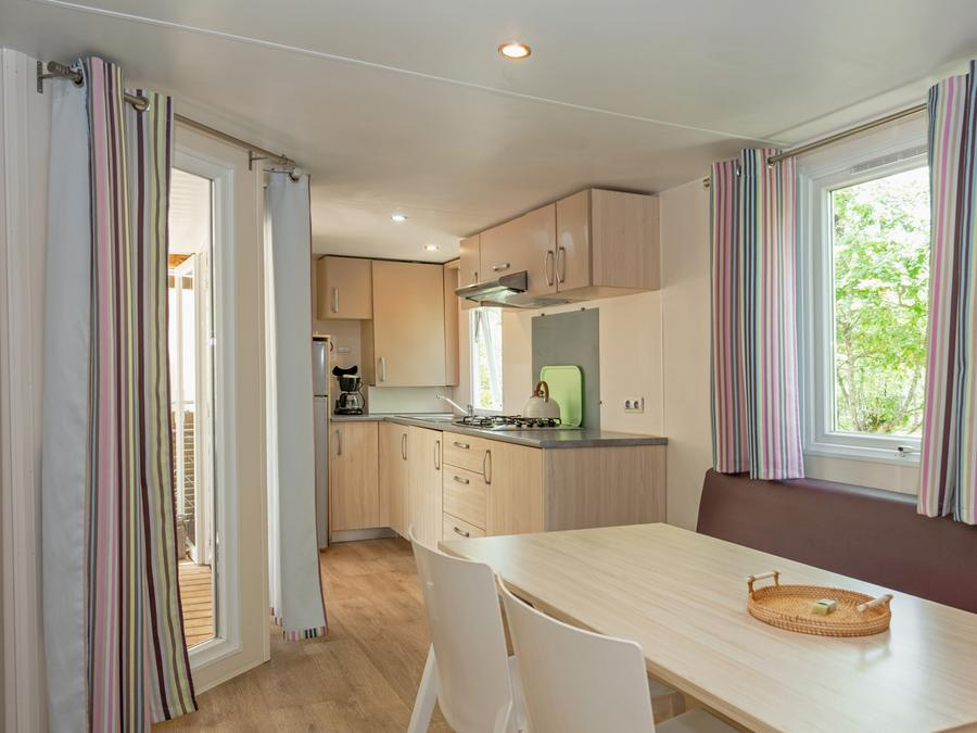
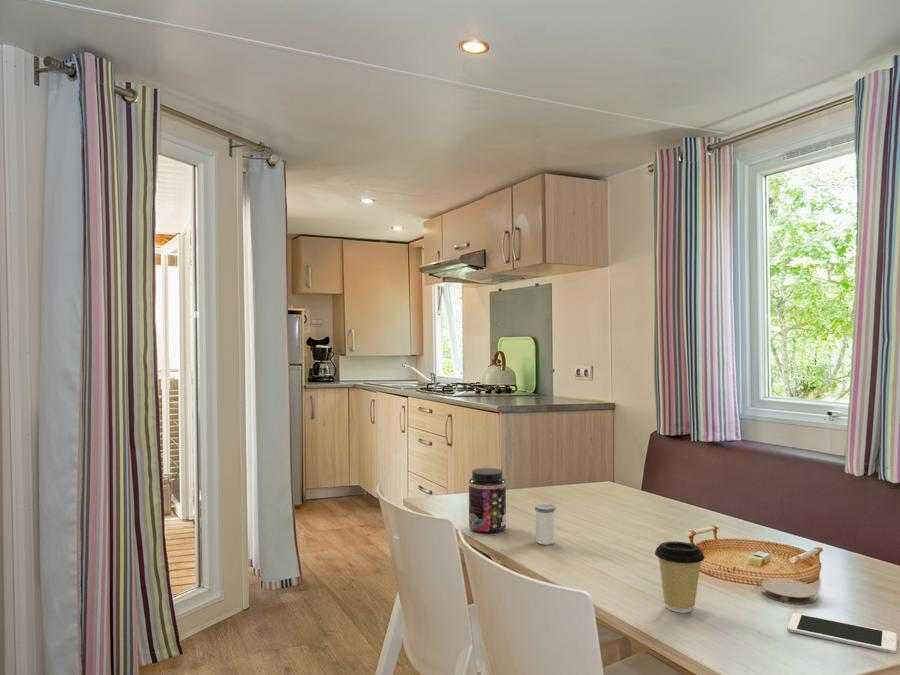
+ cell phone [787,612,898,655]
+ coaster [760,578,818,605]
+ coffee cup [654,541,706,614]
+ jar [468,467,507,534]
+ salt shaker [534,503,557,546]
